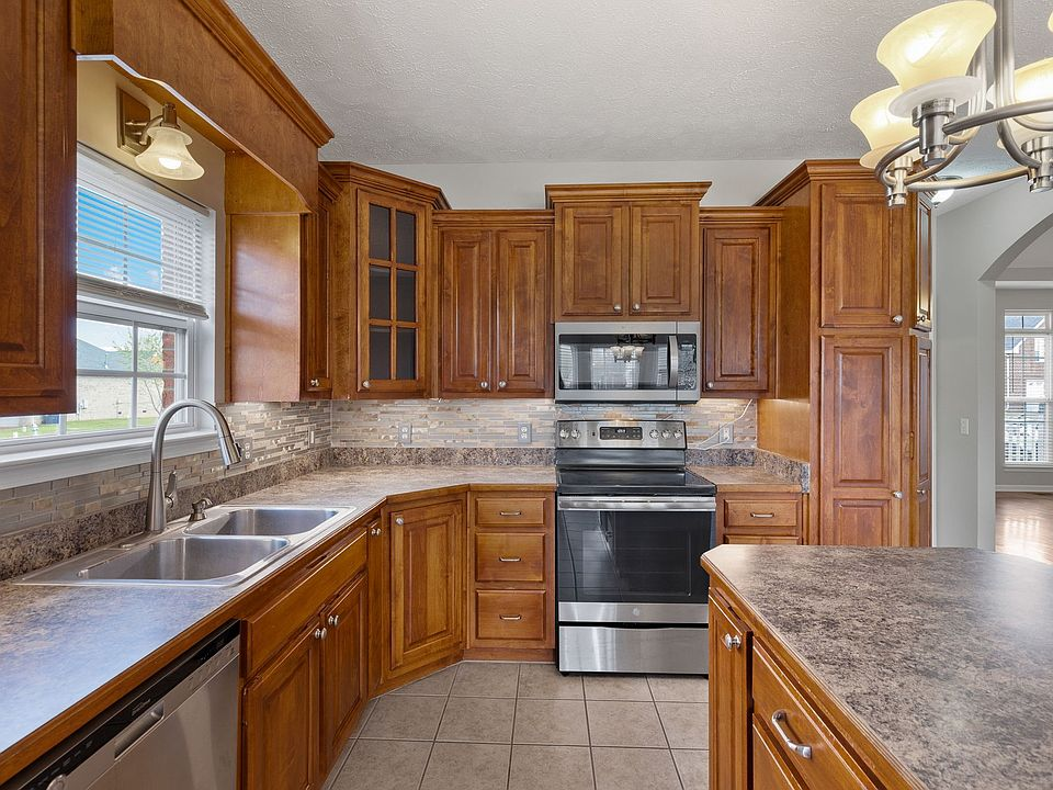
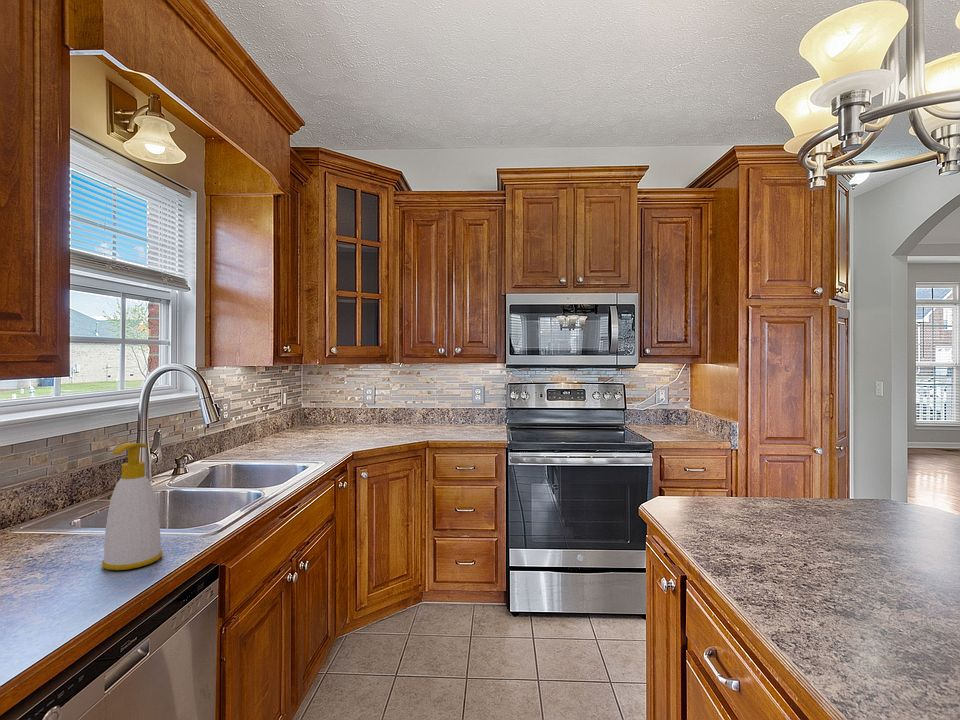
+ soap bottle [101,442,163,571]
